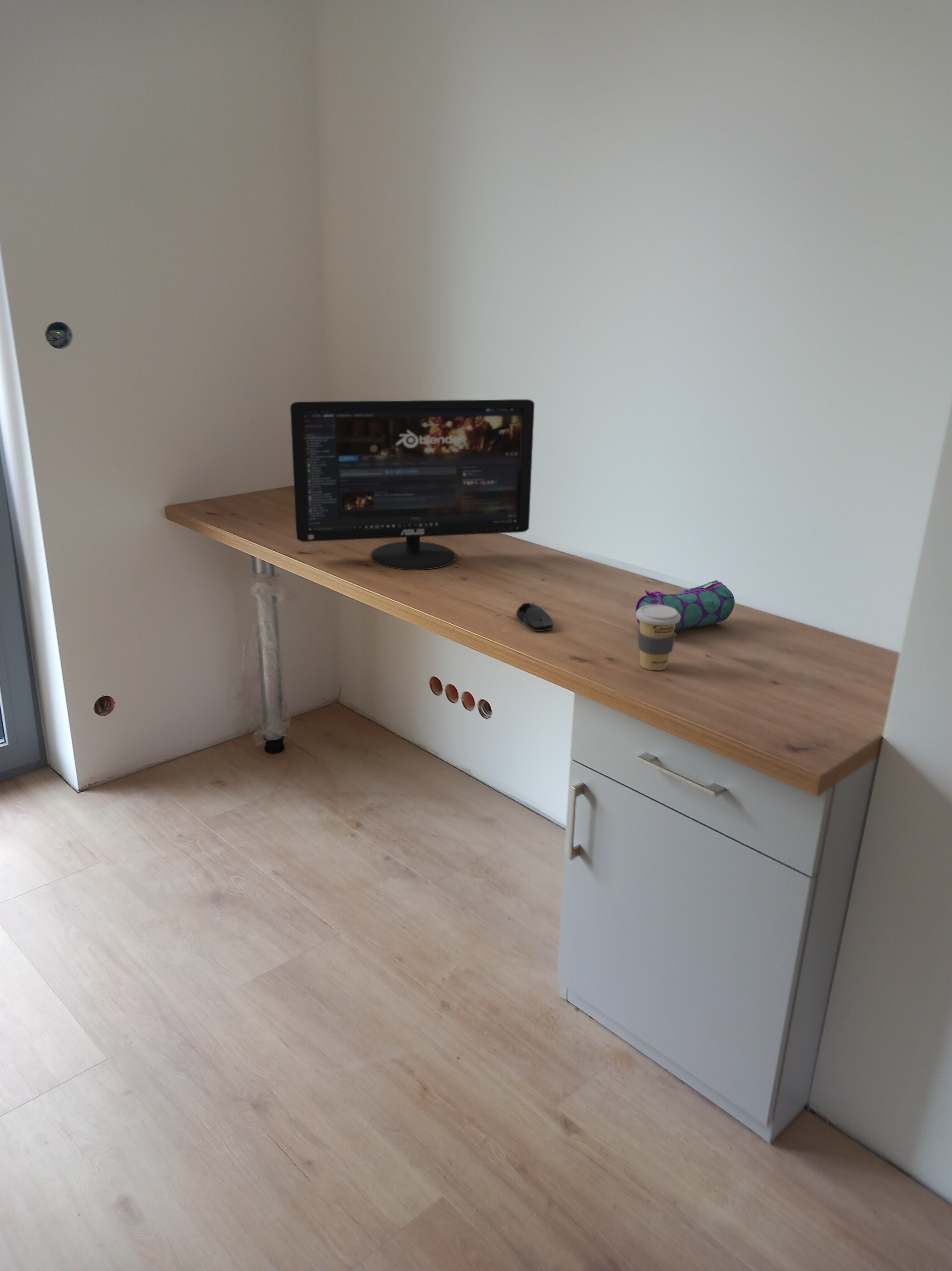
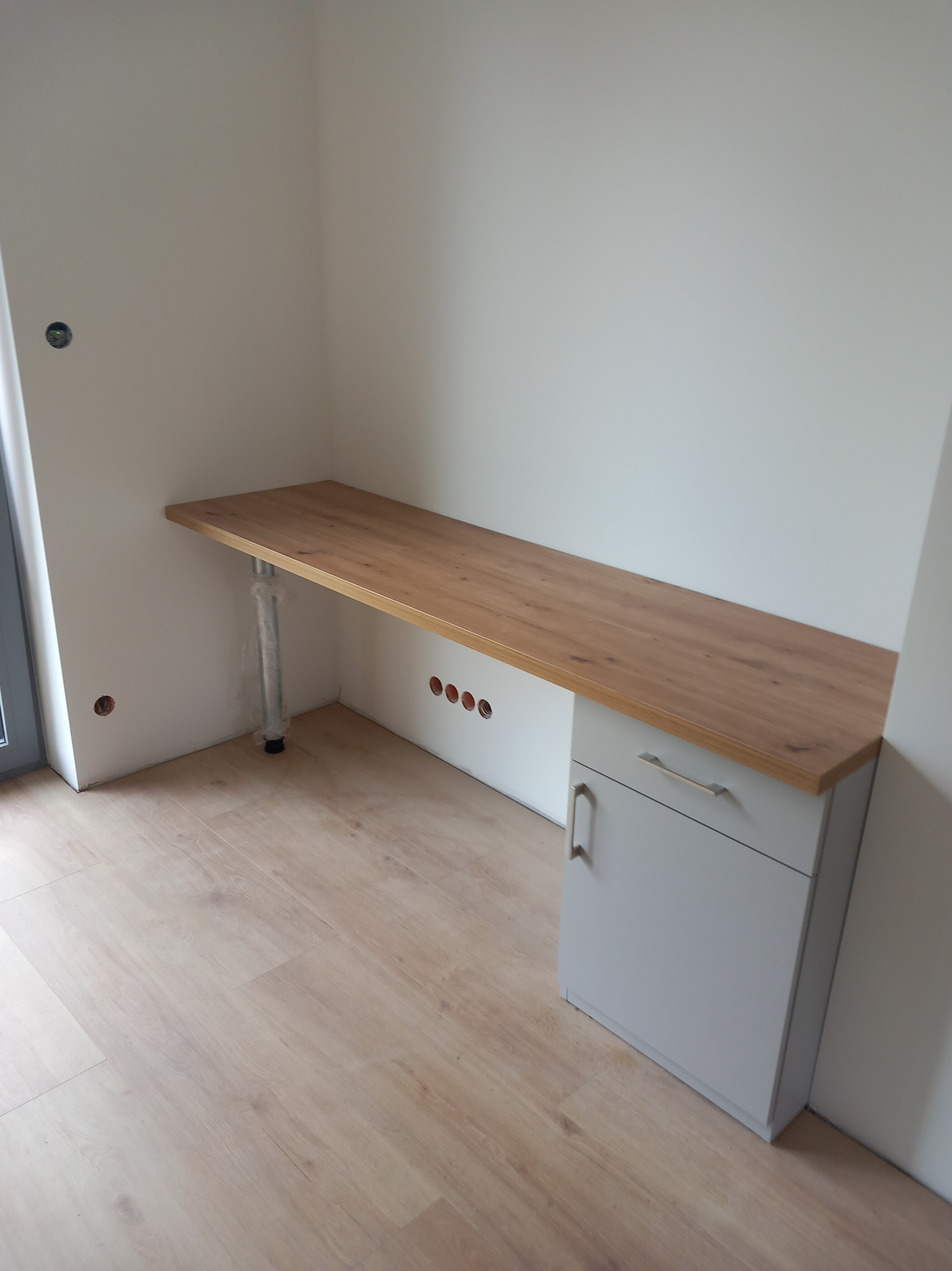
- pencil case [635,580,735,631]
- computer monitor [290,399,535,570]
- computer mouse [516,602,554,631]
- coffee cup [635,605,680,671]
